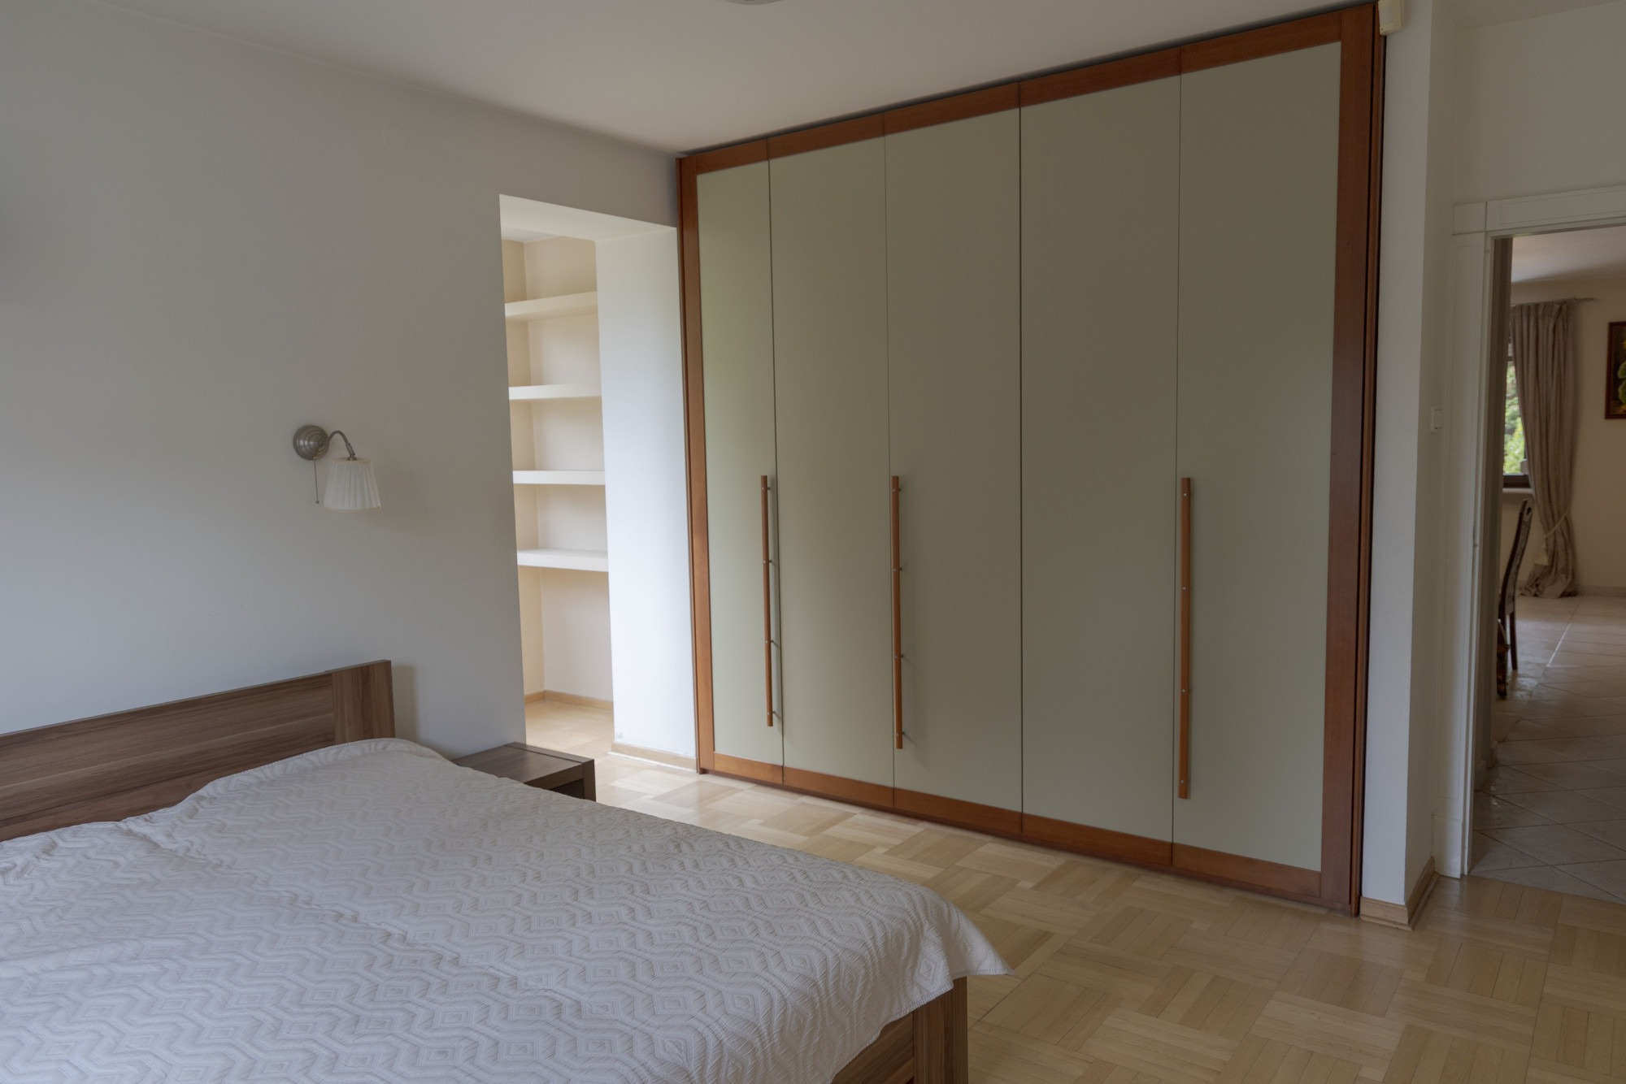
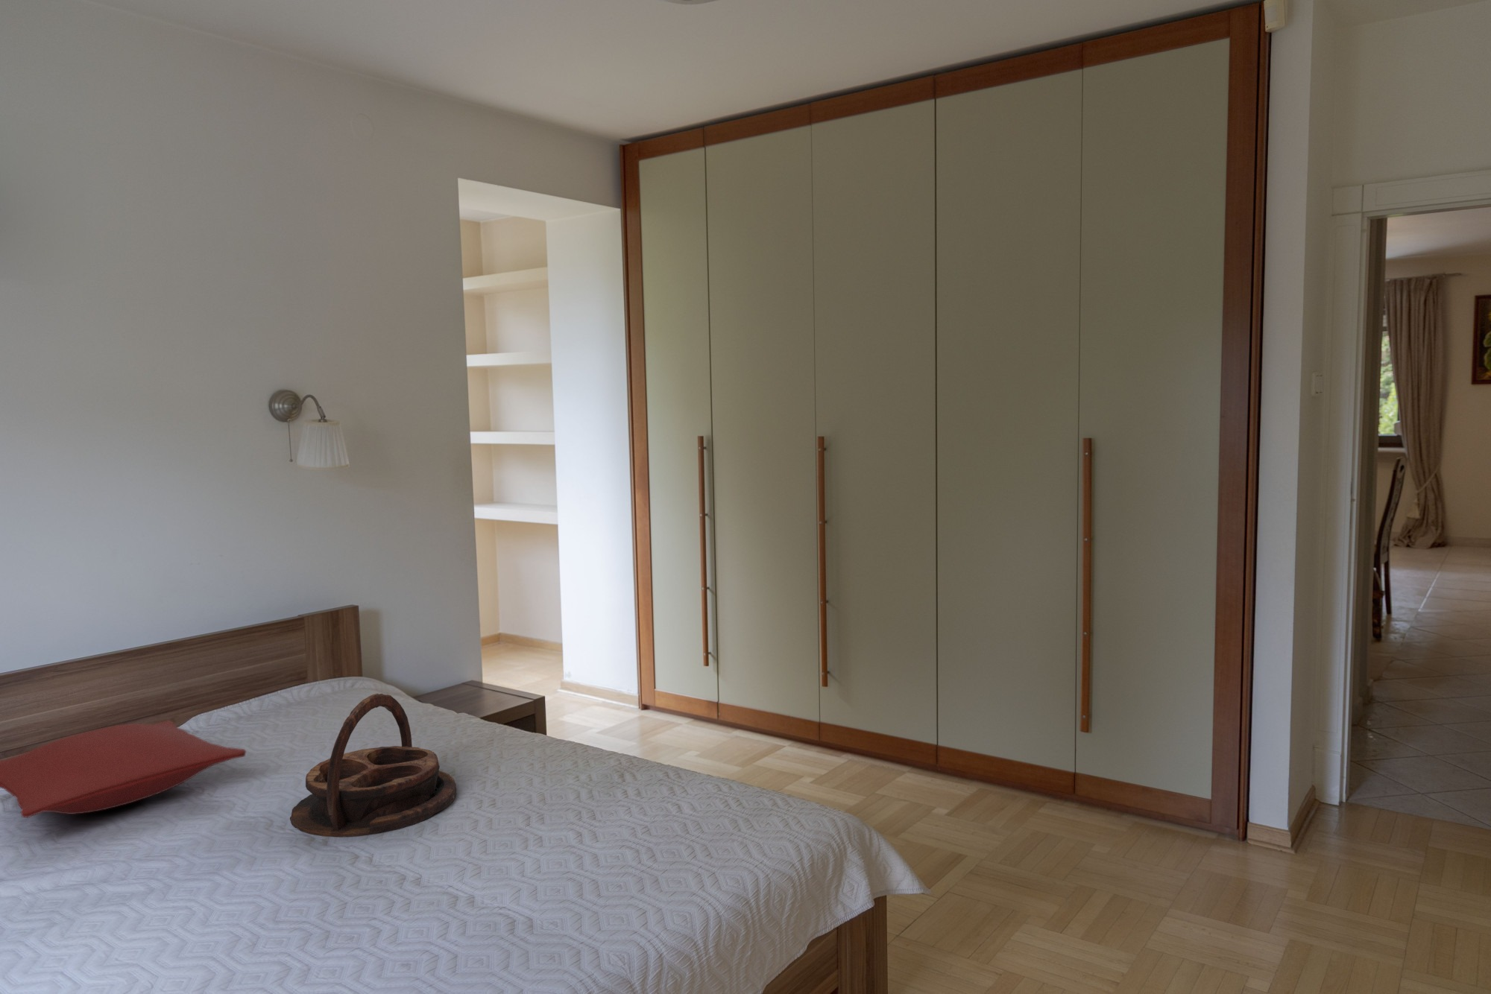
+ serving tray [290,693,457,838]
+ pillow [0,720,246,818]
